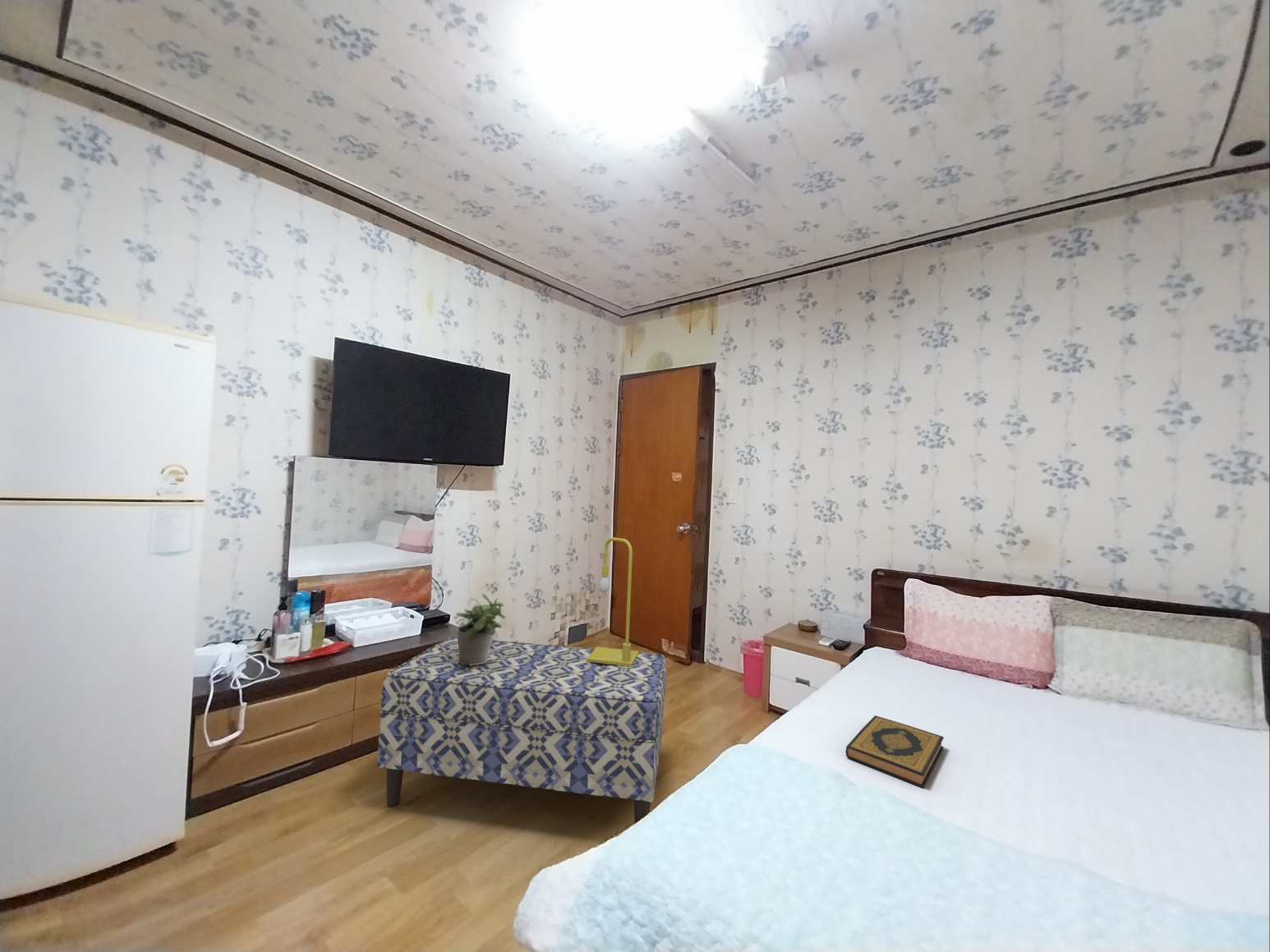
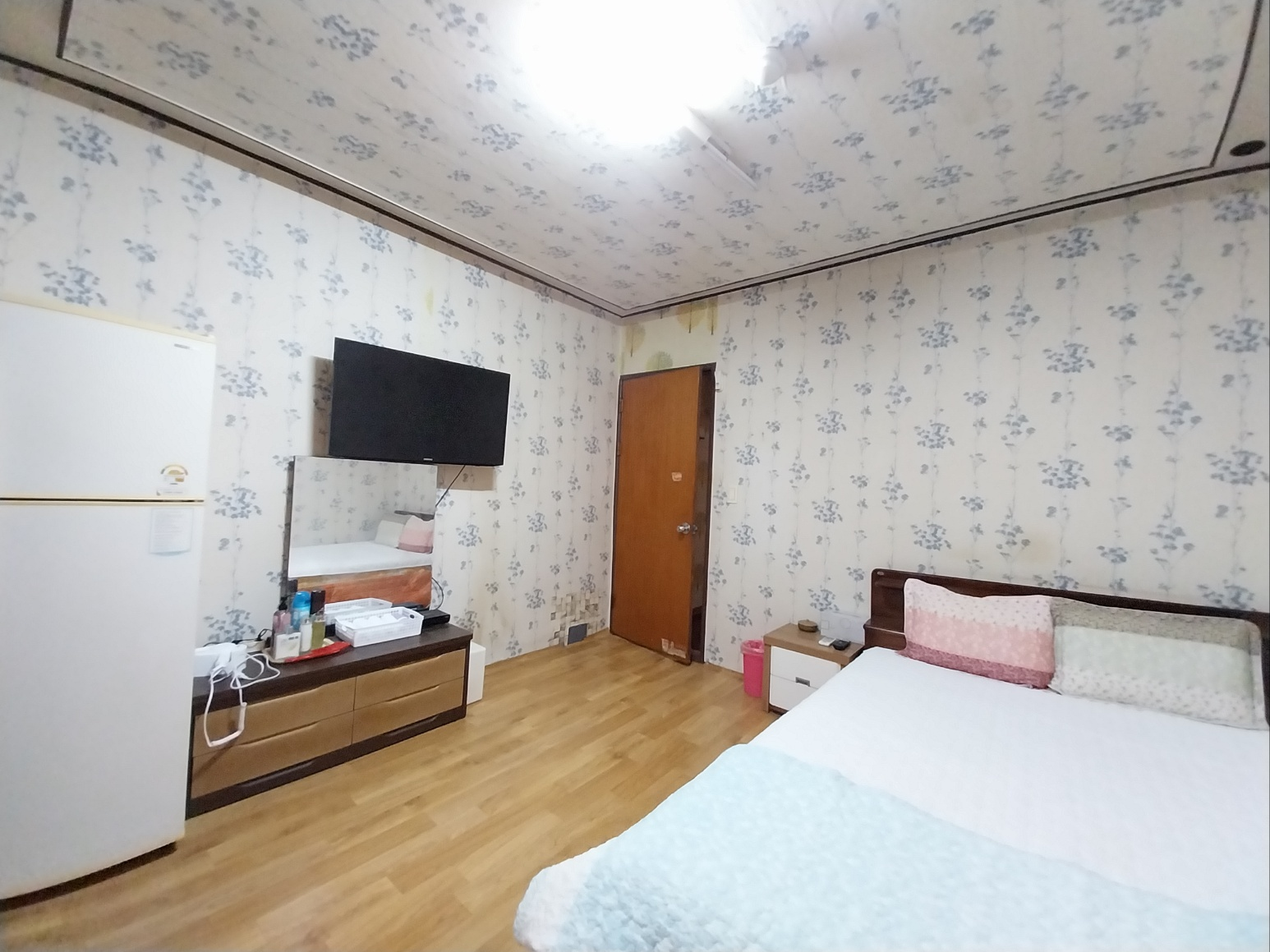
- bench [377,636,667,824]
- potted plant [455,593,506,665]
- hardback book [845,715,945,789]
- table lamp [587,536,640,666]
